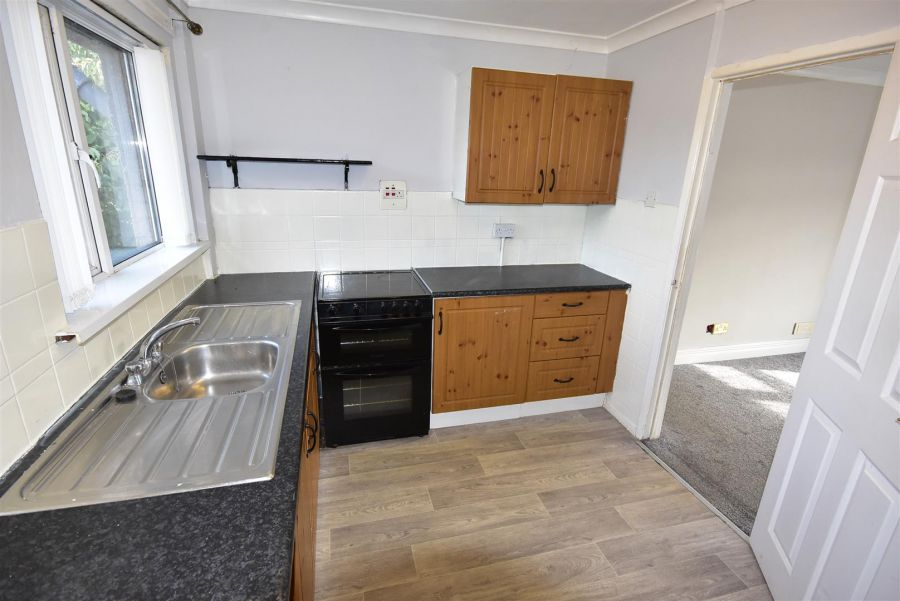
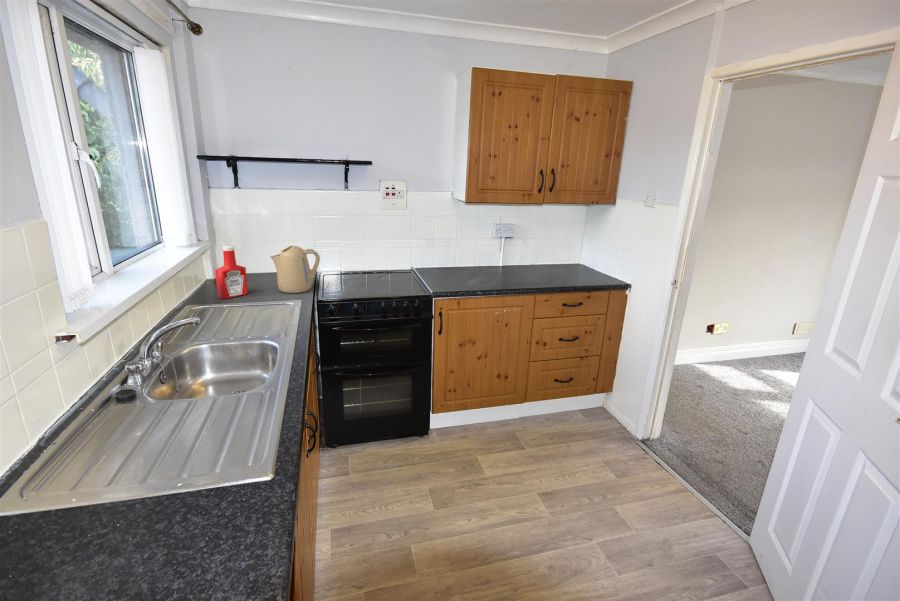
+ kettle [269,245,321,294]
+ soap bottle [214,245,249,300]
